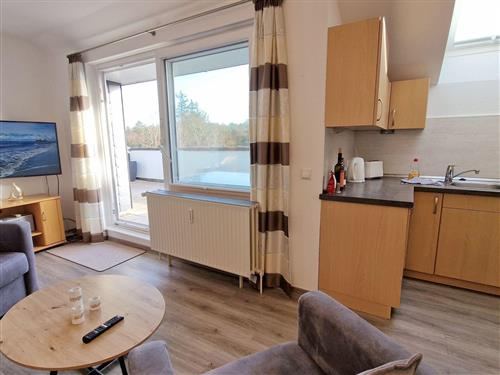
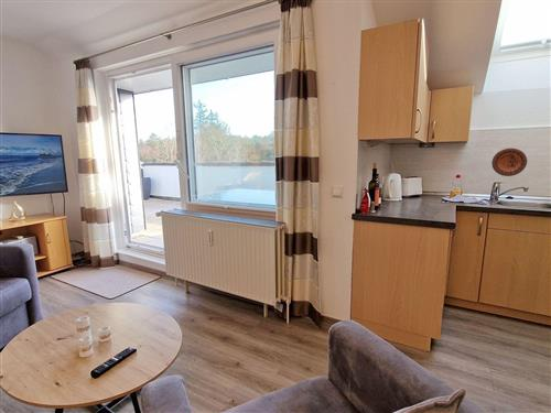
+ decorative plate [490,148,528,177]
